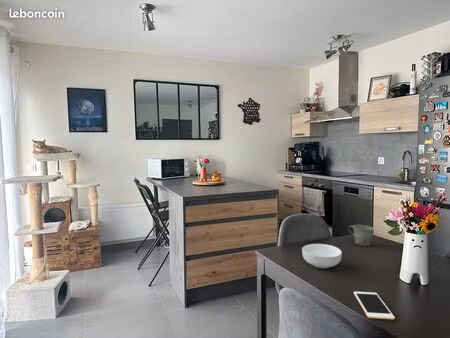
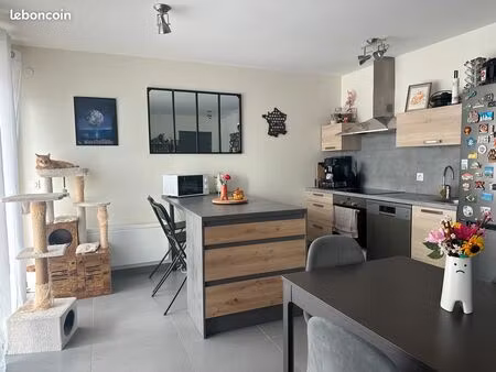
- cell phone [353,291,396,320]
- mug [347,224,375,247]
- cereal bowl [301,243,343,269]
